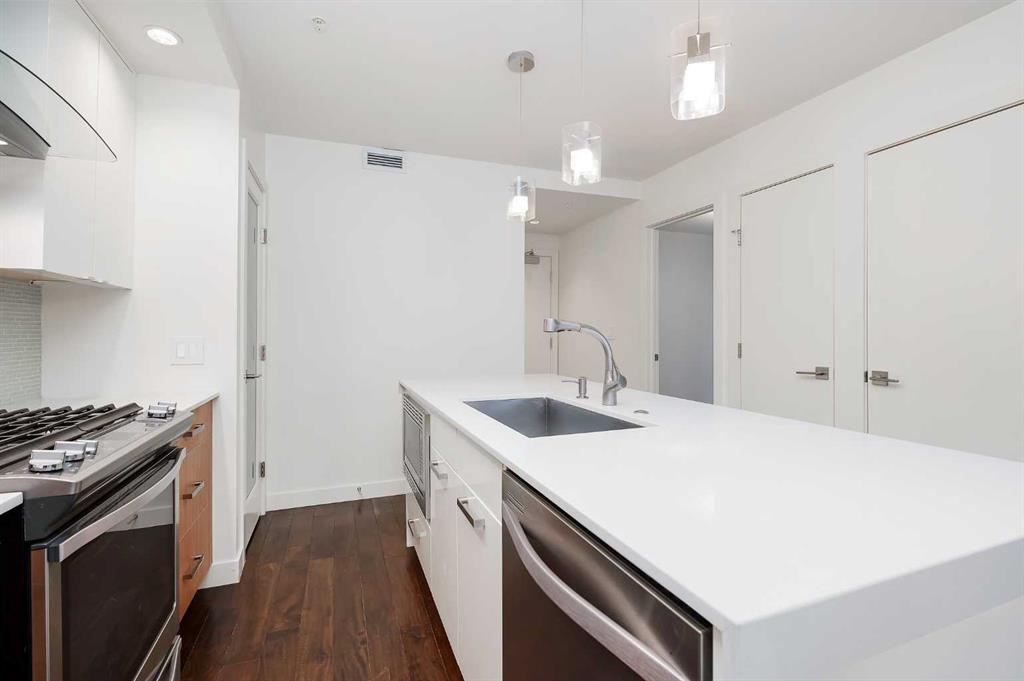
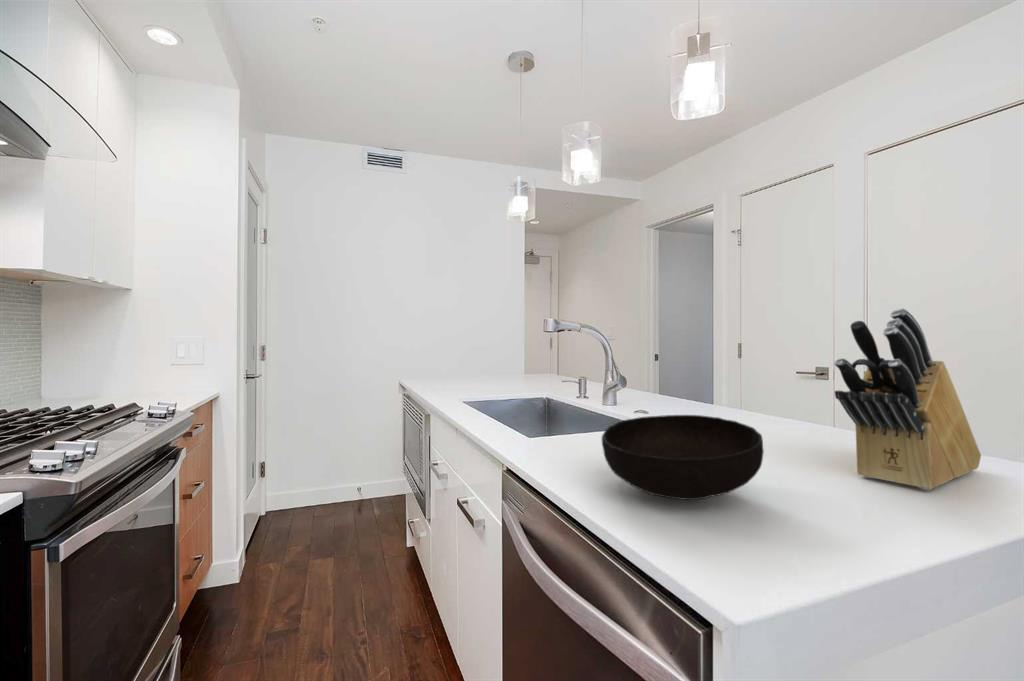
+ knife block [833,307,982,491]
+ bowl [601,414,765,501]
